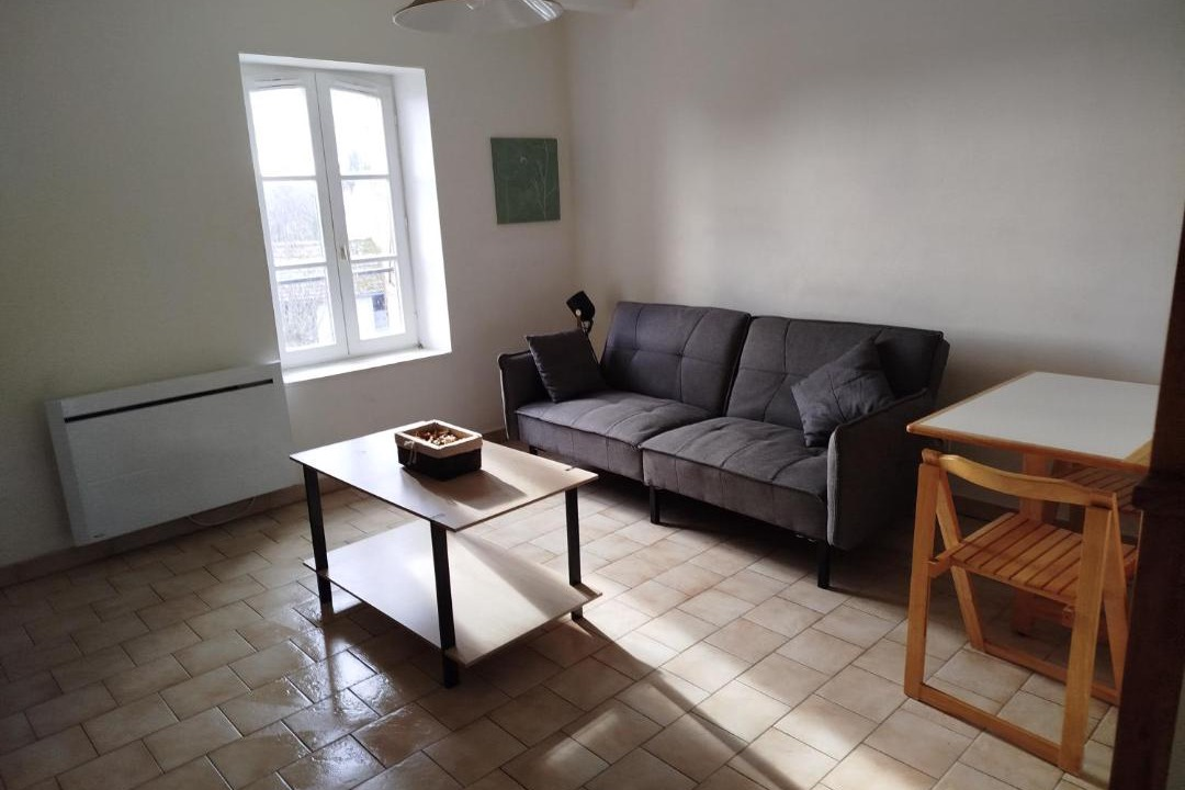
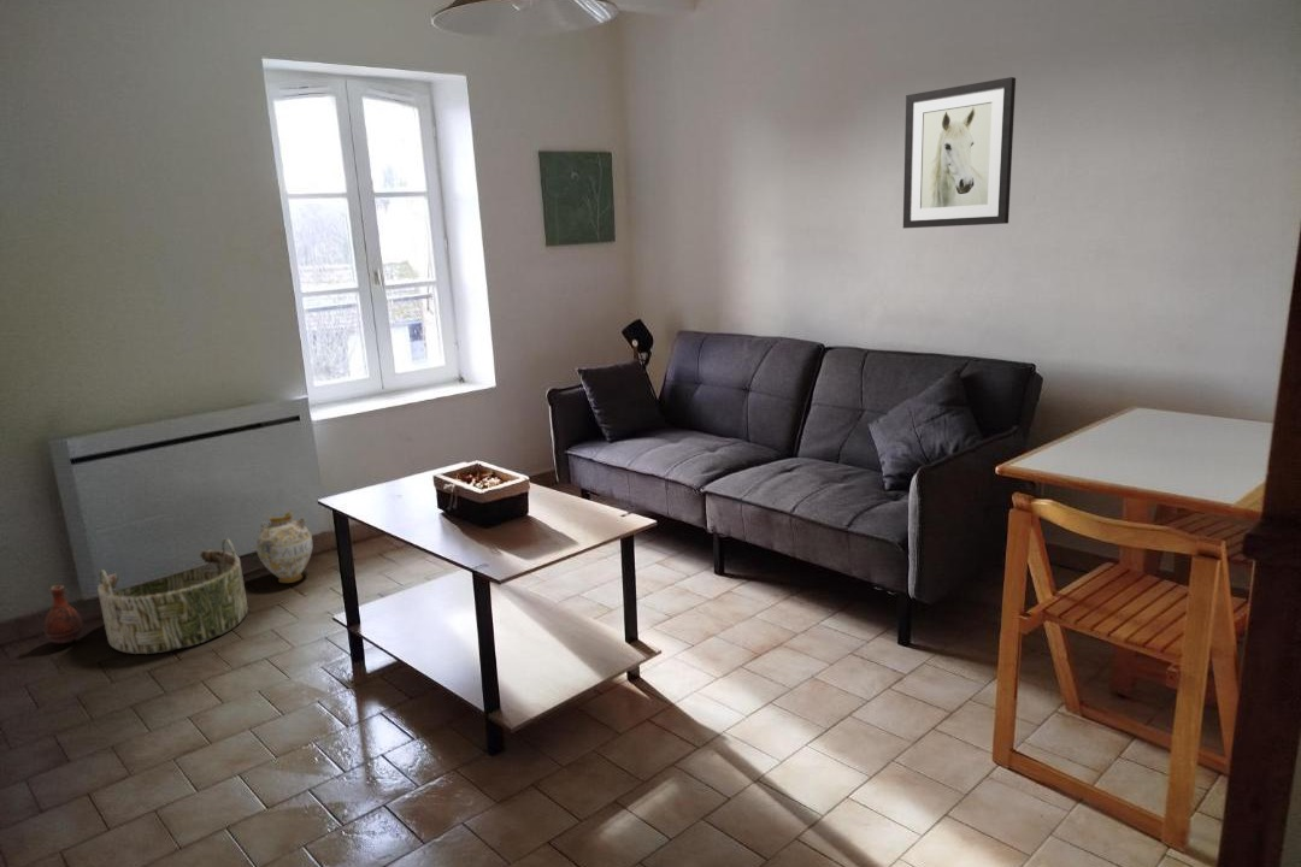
+ vase [25,584,84,656]
+ ceramic jug [255,511,313,584]
+ wall art [902,76,1017,230]
+ basket [96,537,249,655]
